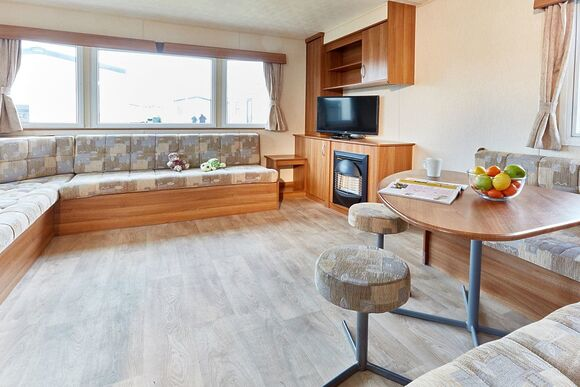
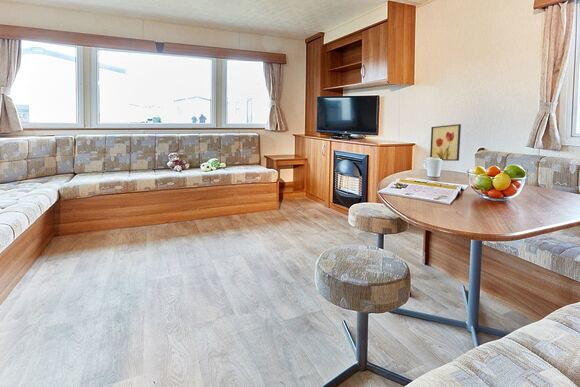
+ wall art [429,123,462,162]
